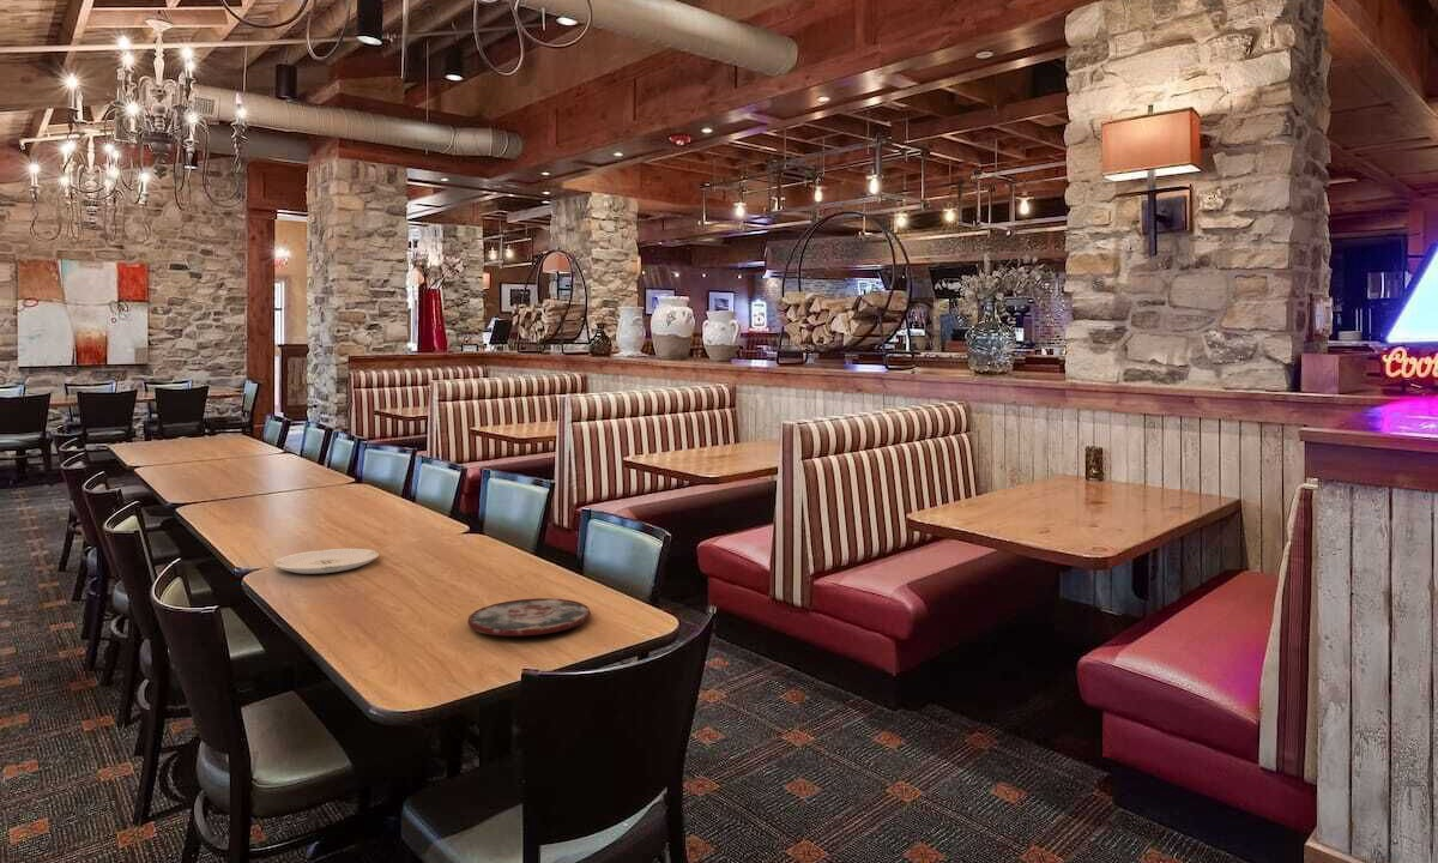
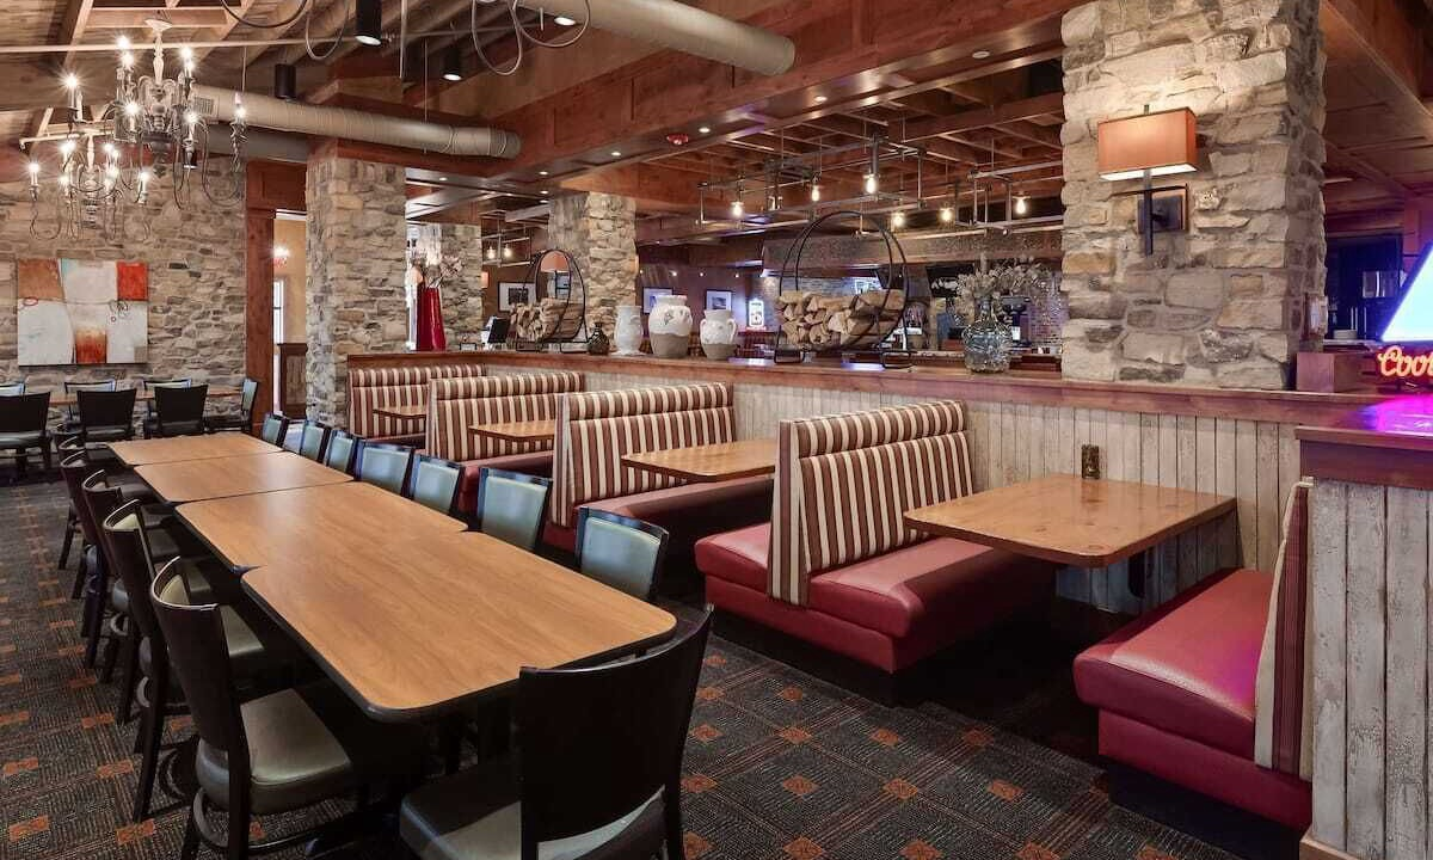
- plate [272,548,380,575]
- plate [467,597,592,638]
